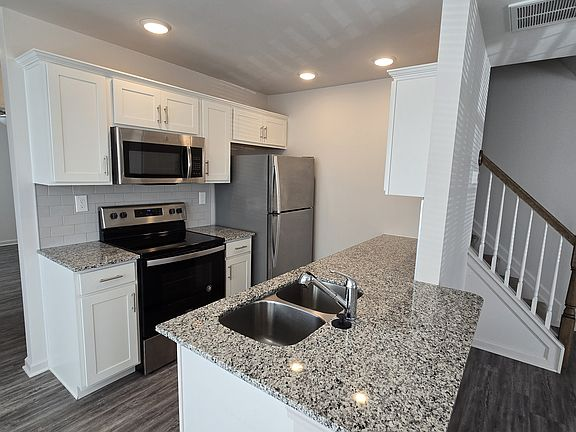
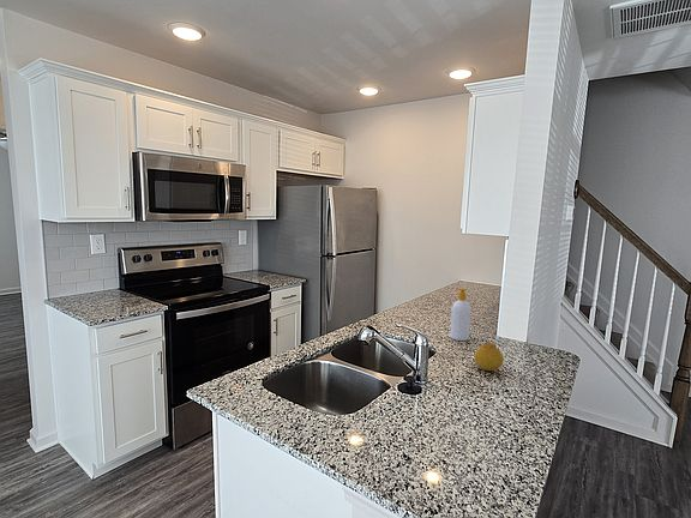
+ soap bottle [449,287,471,342]
+ fruit [474,342,505,372]
